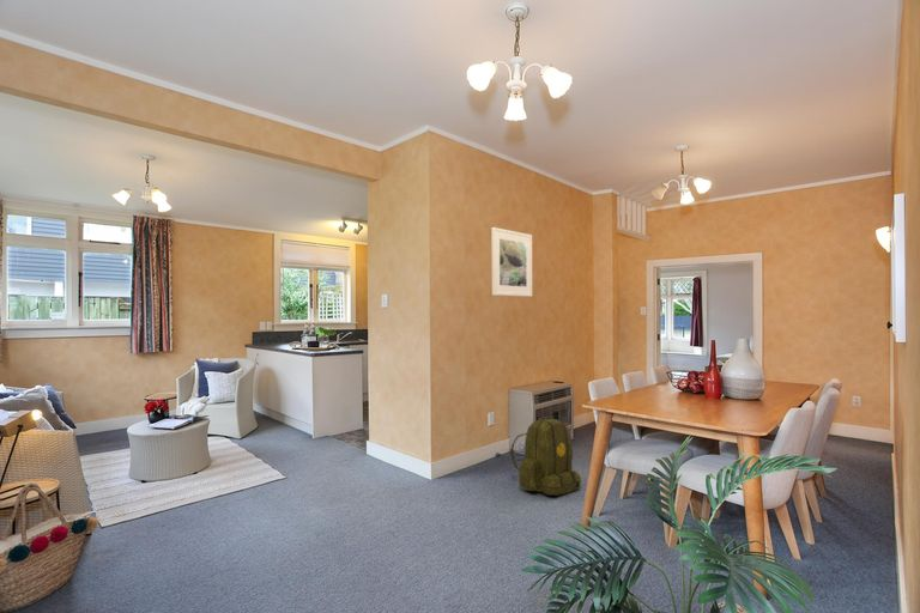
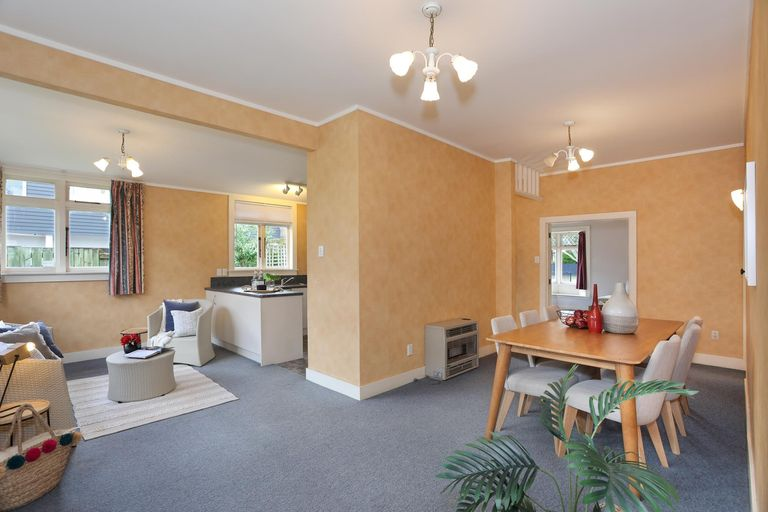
- backpack [509,415,582,497]
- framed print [490,226,533,298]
